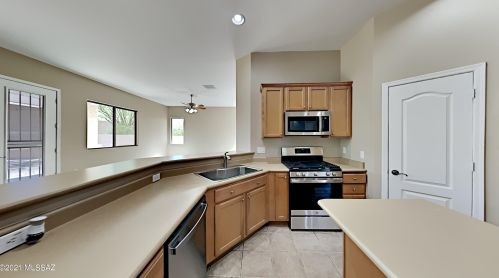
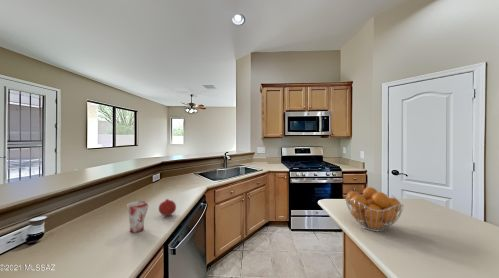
+ mug [126,200,149,233]
+ fruit [158,198,177,217]
+ fruit basket [344,186,405,233]
